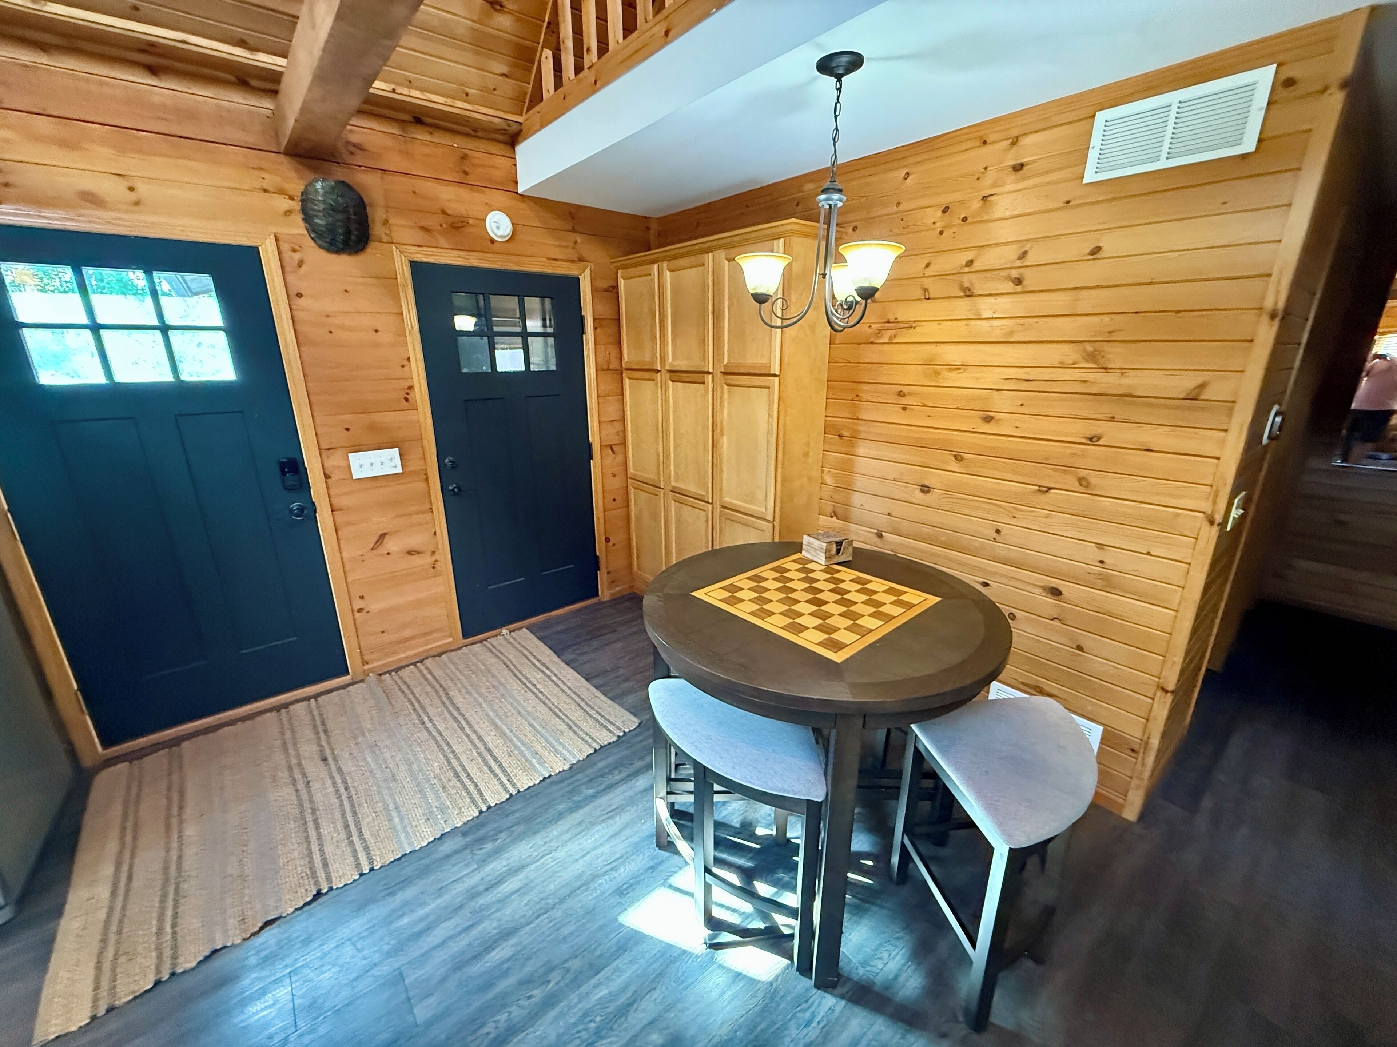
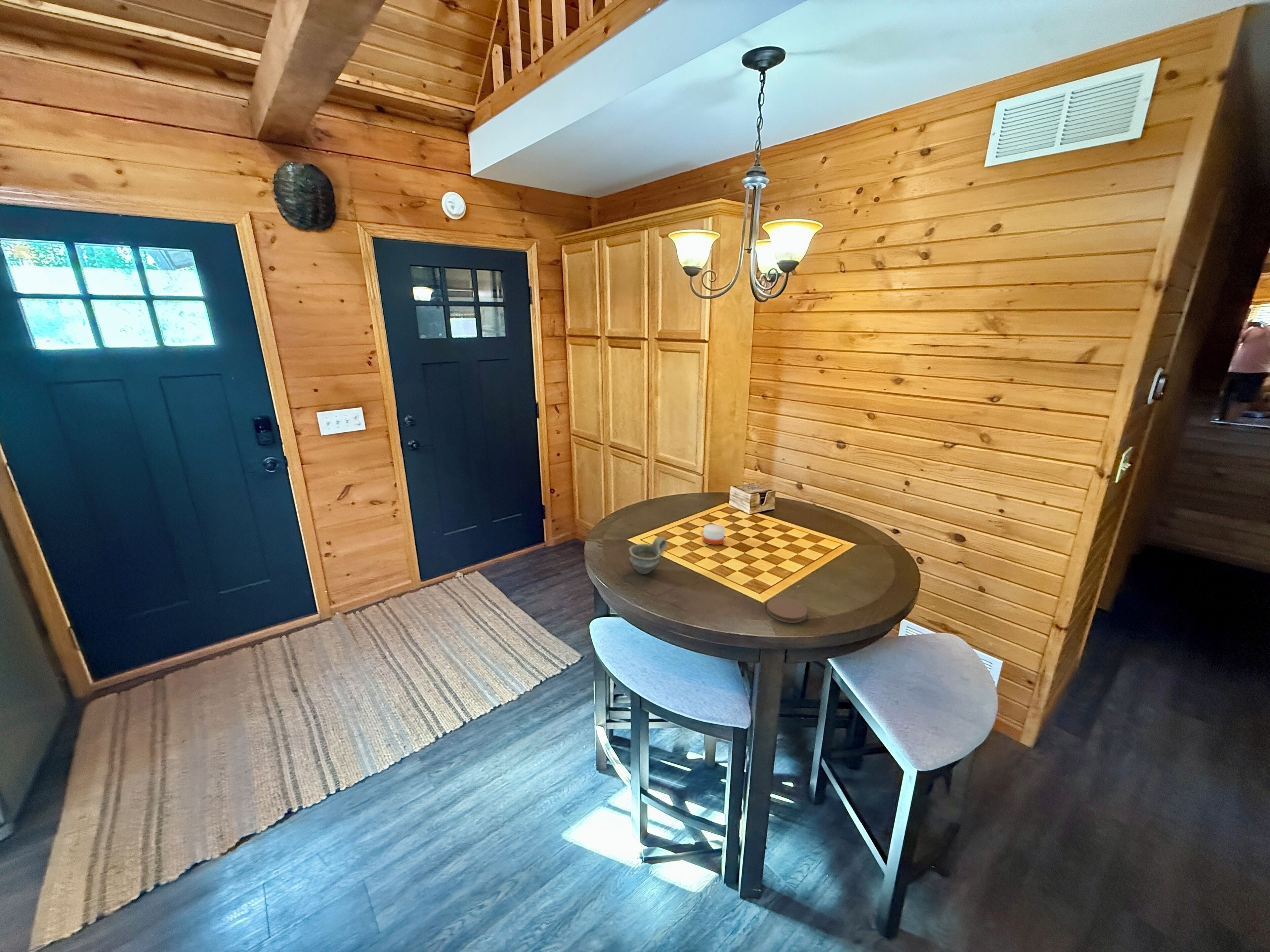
+ cup [629,536,667,575]
+ candle [703,519,725,545]
+ coaster [766,597,808,623]
